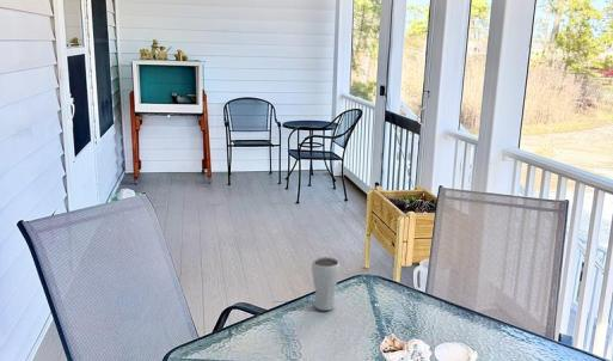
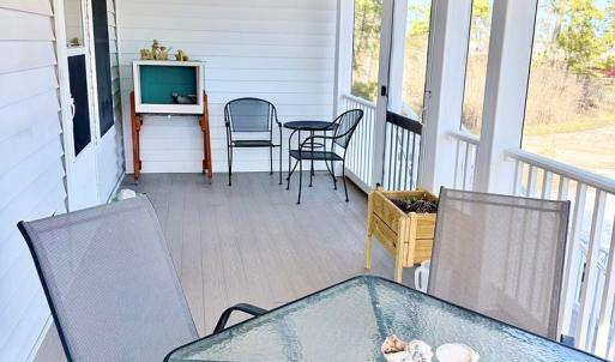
- drinking glass [311,256,341,312]
